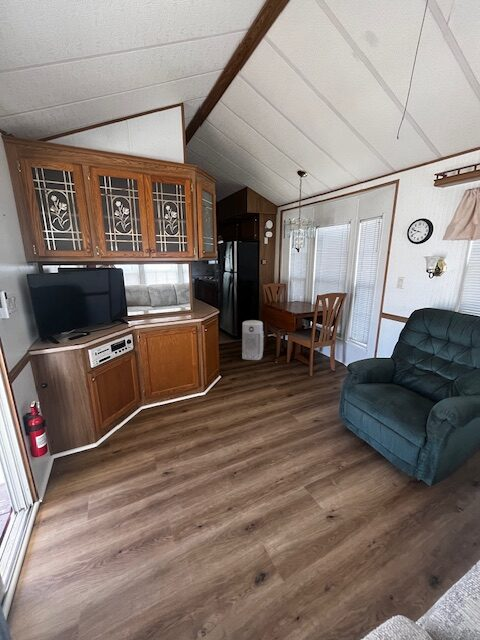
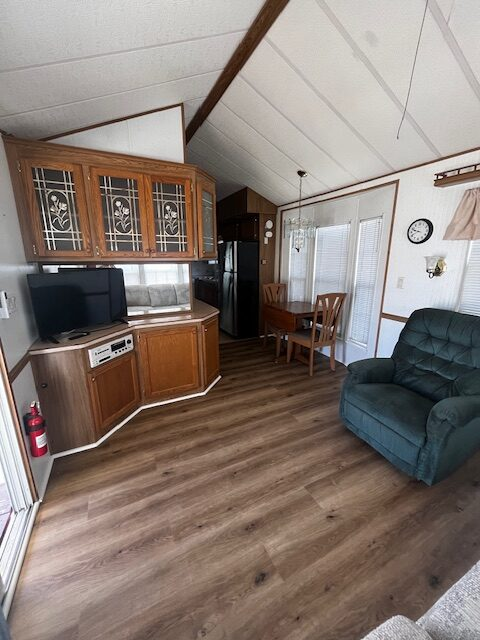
- air purifier [241,319,264,361]
